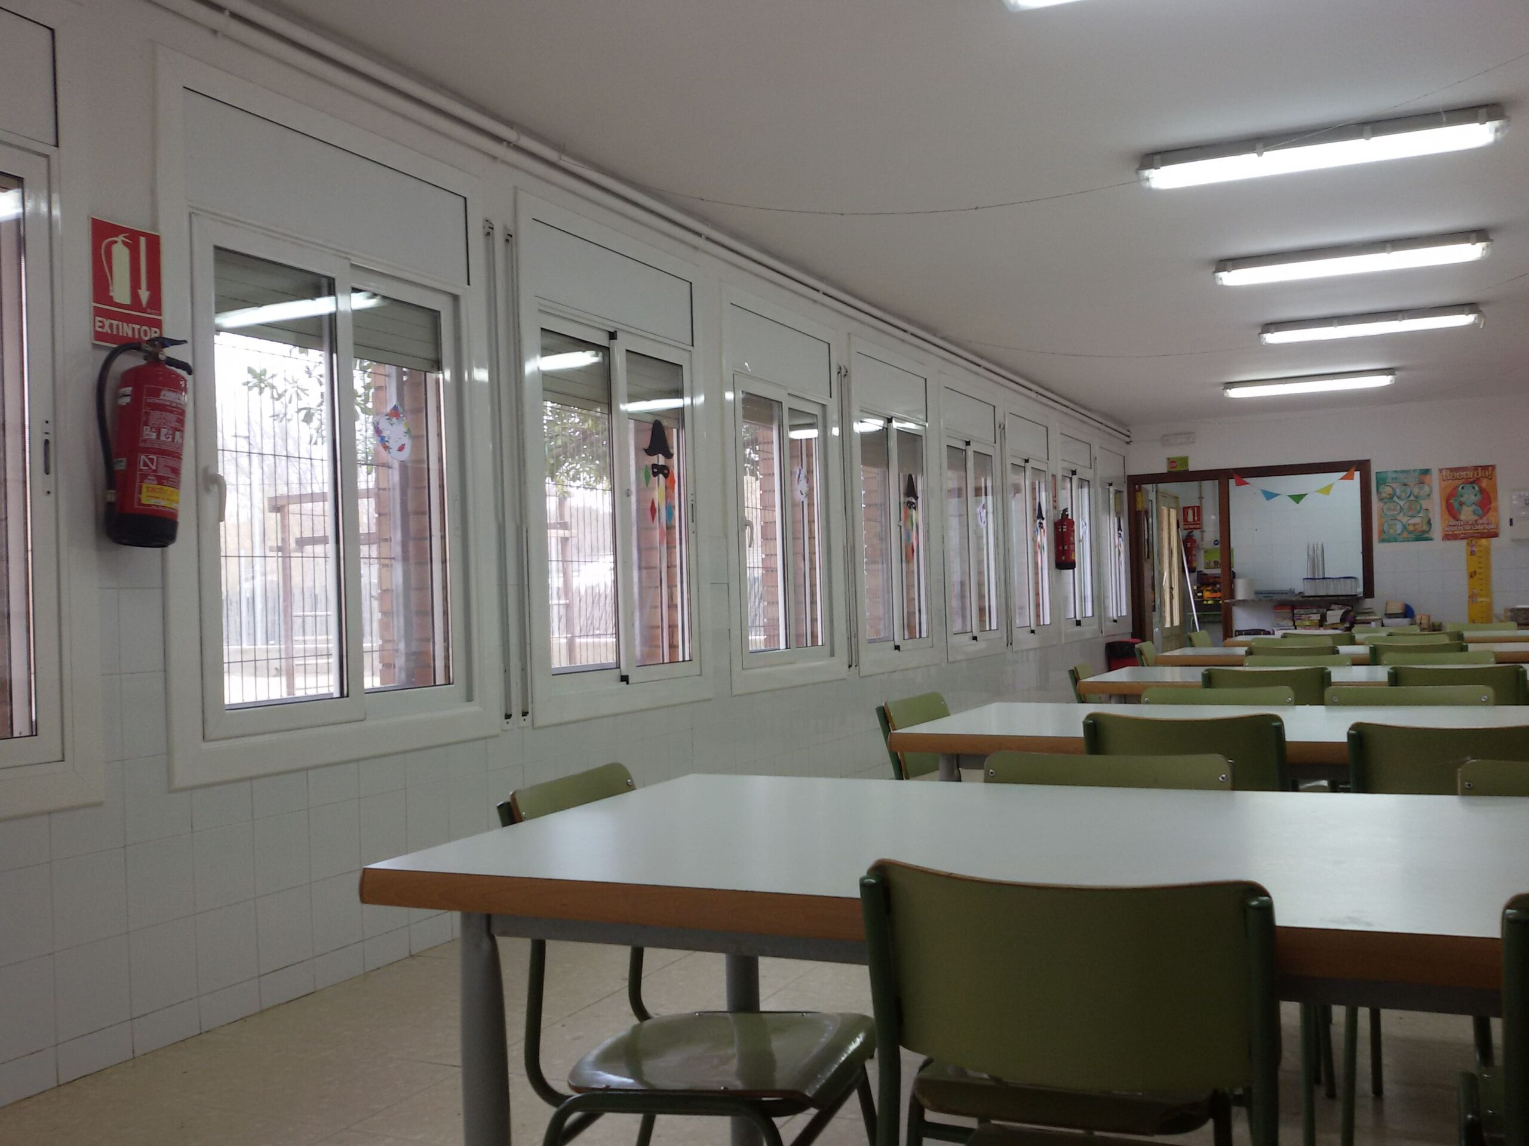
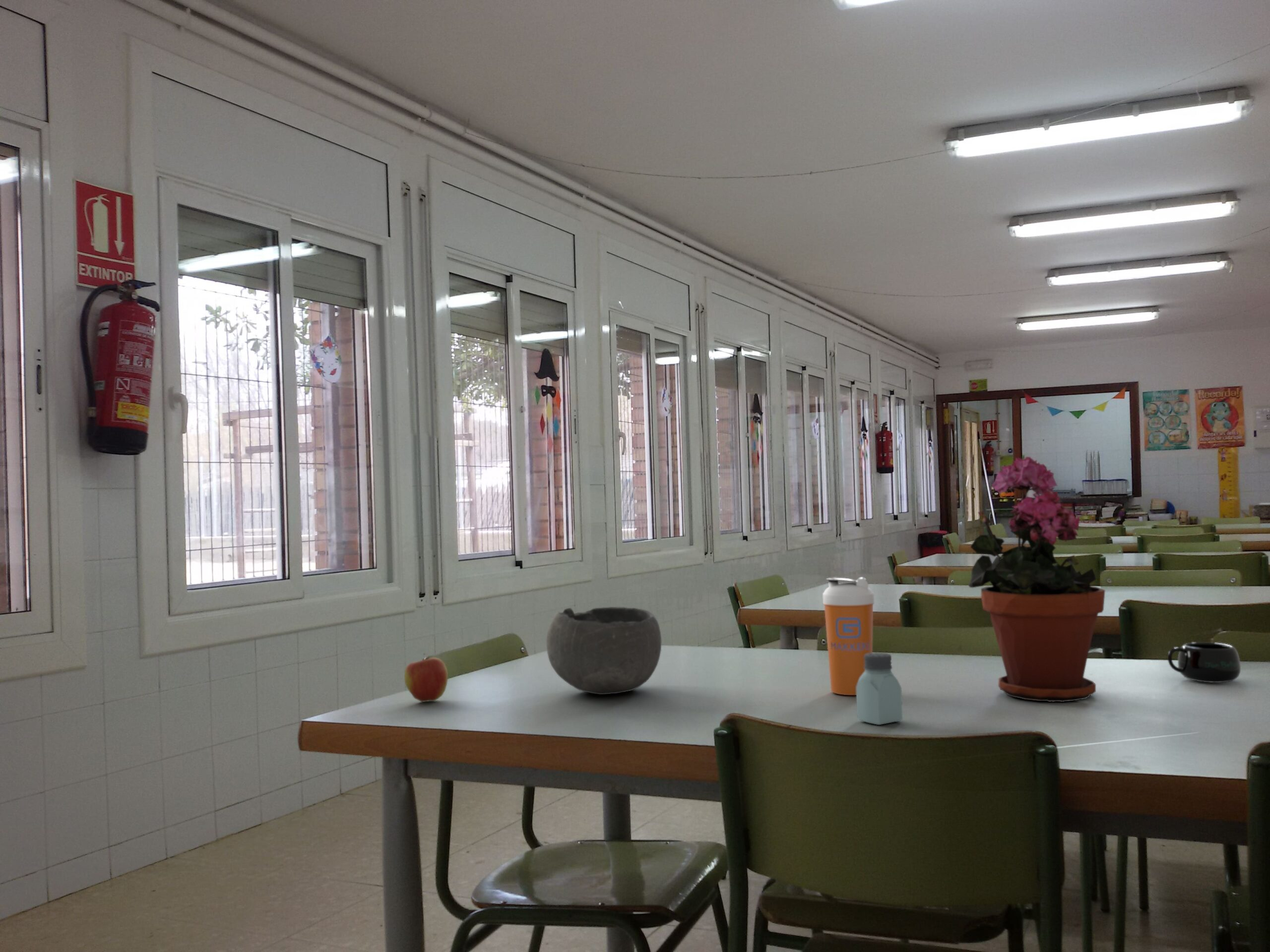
+ potted plant [968,456,1106,703]
+ bowl [546,606,662,695]
+ shaker bottle [822,576,875,696]
+ saltshaker [856,652,903,725]
+ mug [1167,642,1241,683]
+ apple [404,653,448,703]
